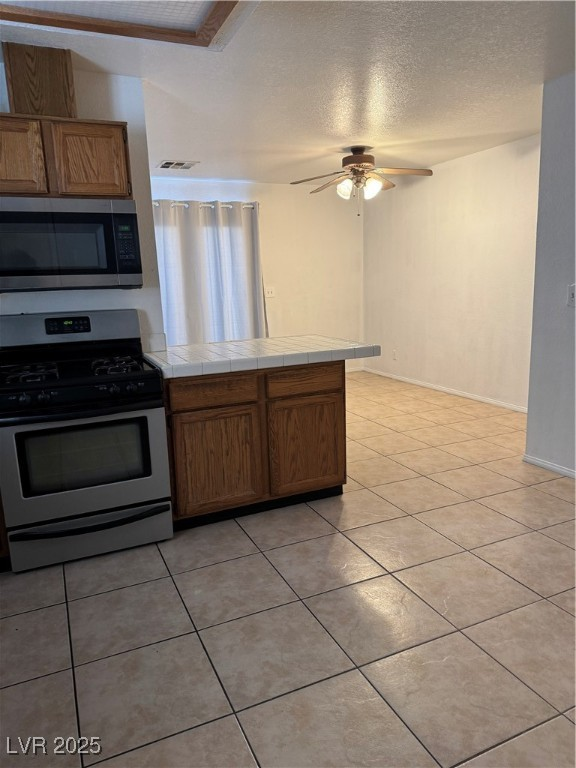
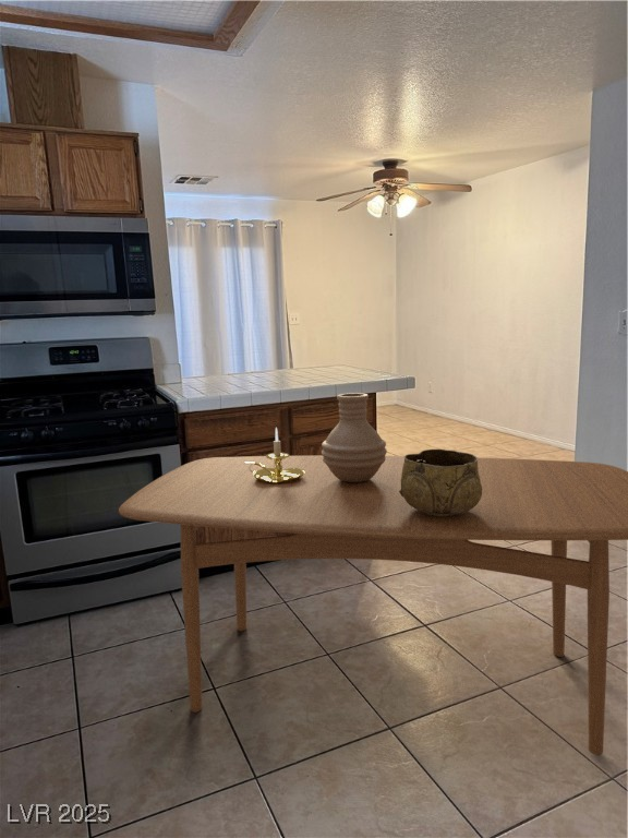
+ vase [321,392,388,482]
+ dining table [118,455,628,756]
+ candle holder [244,427,304,483]
+ decorative bowl [399,448,482,516]
